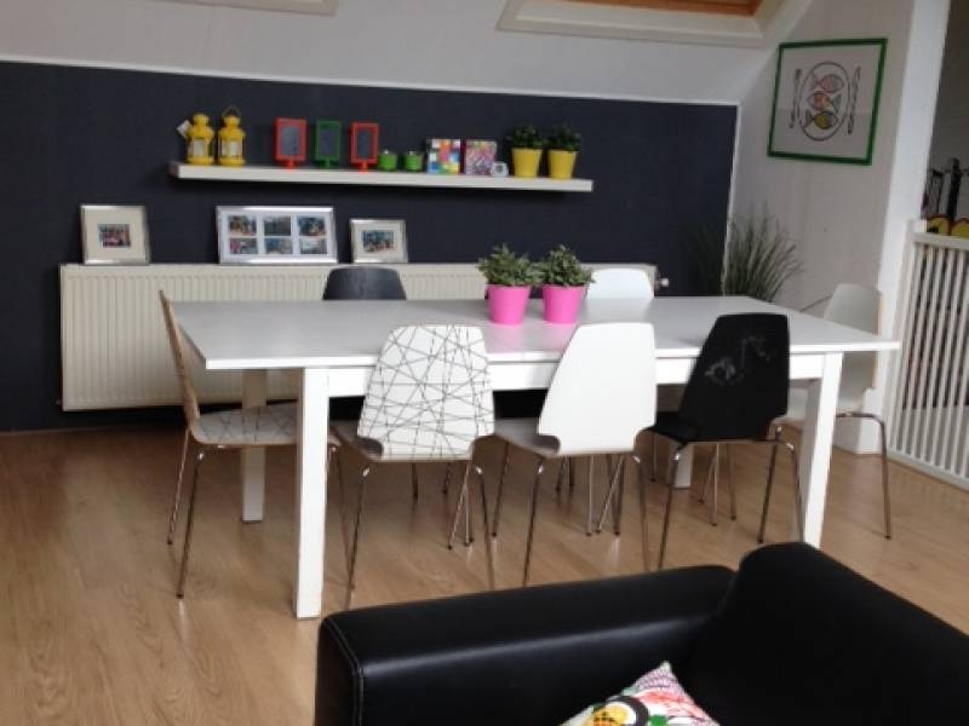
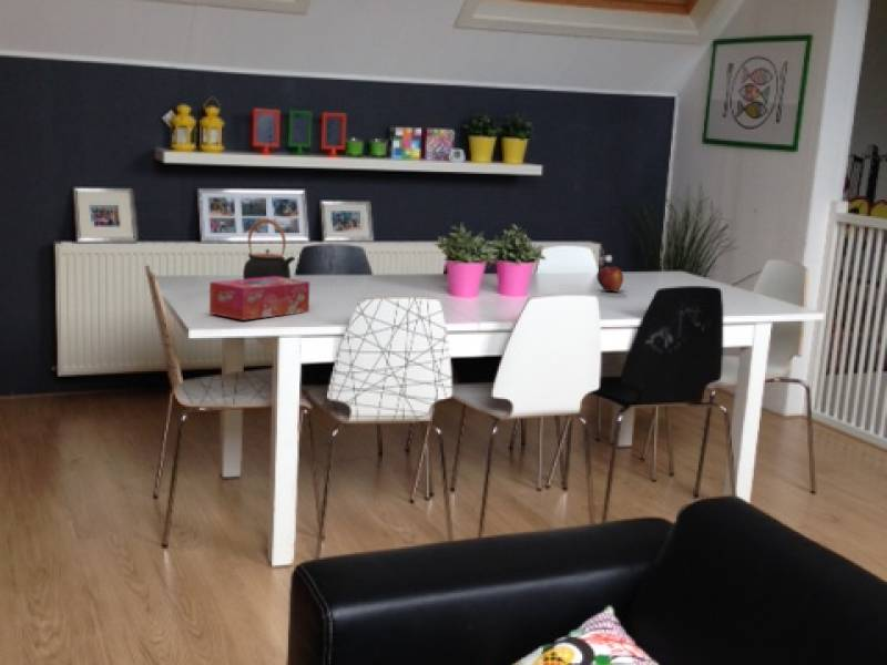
+ tissue box [208,277,310,321]
+ fruit [597,265,624,293]
+ teapot [242,217,296,279]
